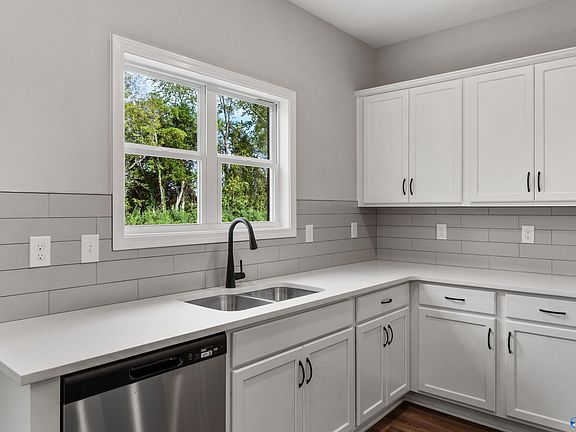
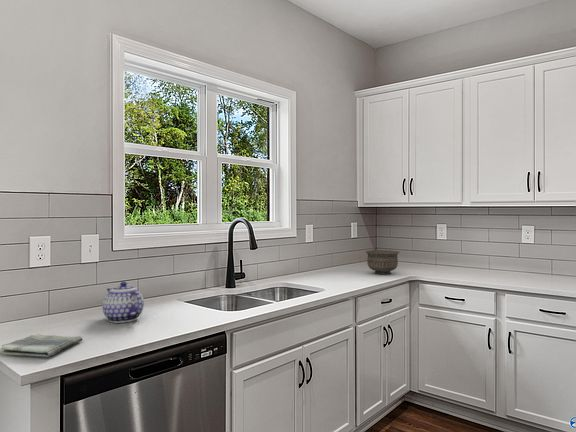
+ teapot [102,281,145,324]
+ bowl [365,249,401,275]
+ dish towel [0,333,83,358]
